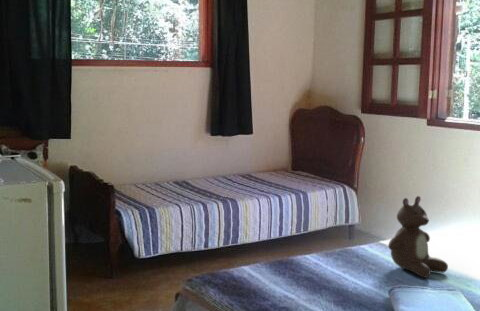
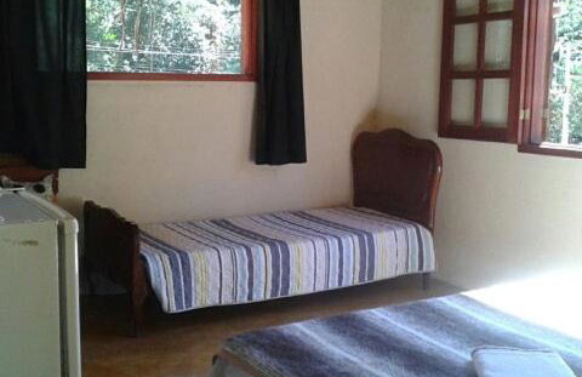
- teddy bear [387,195,449,279]
